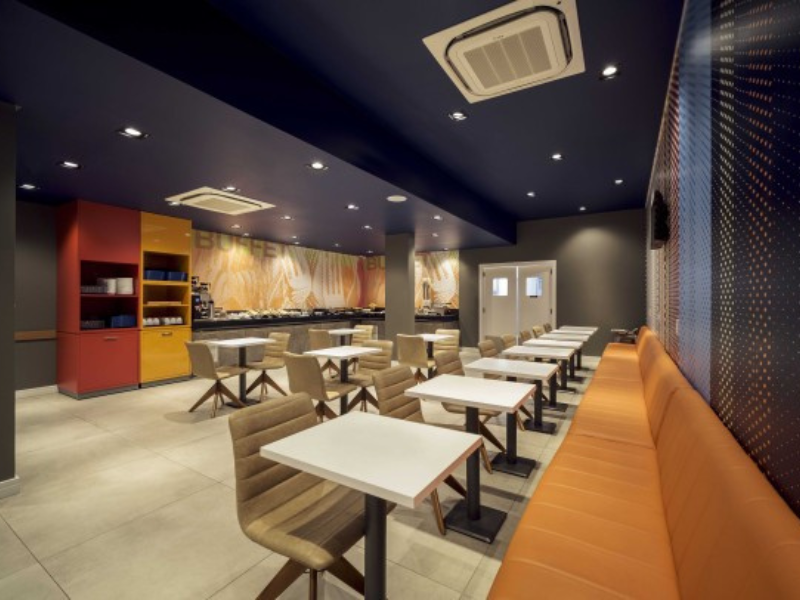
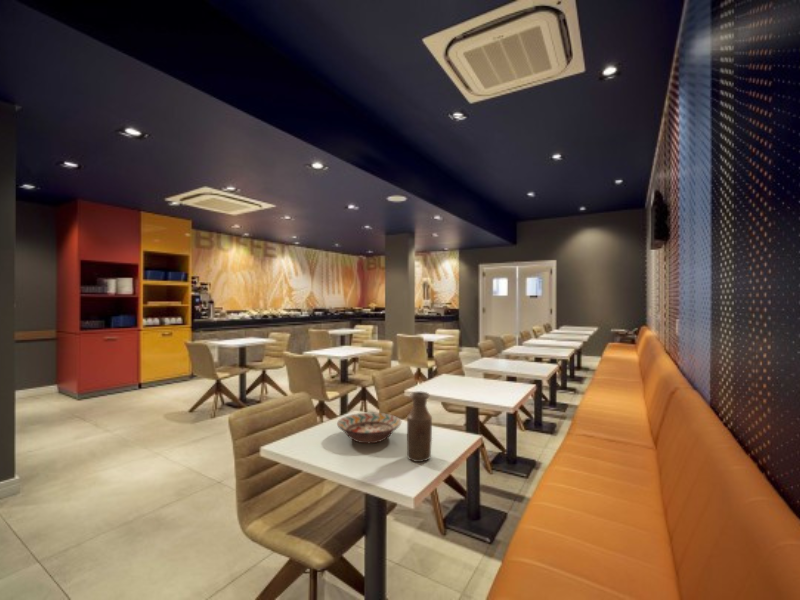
+ decorative bowl [336,412,402,444]
+ bottle [406,390,433,463]
